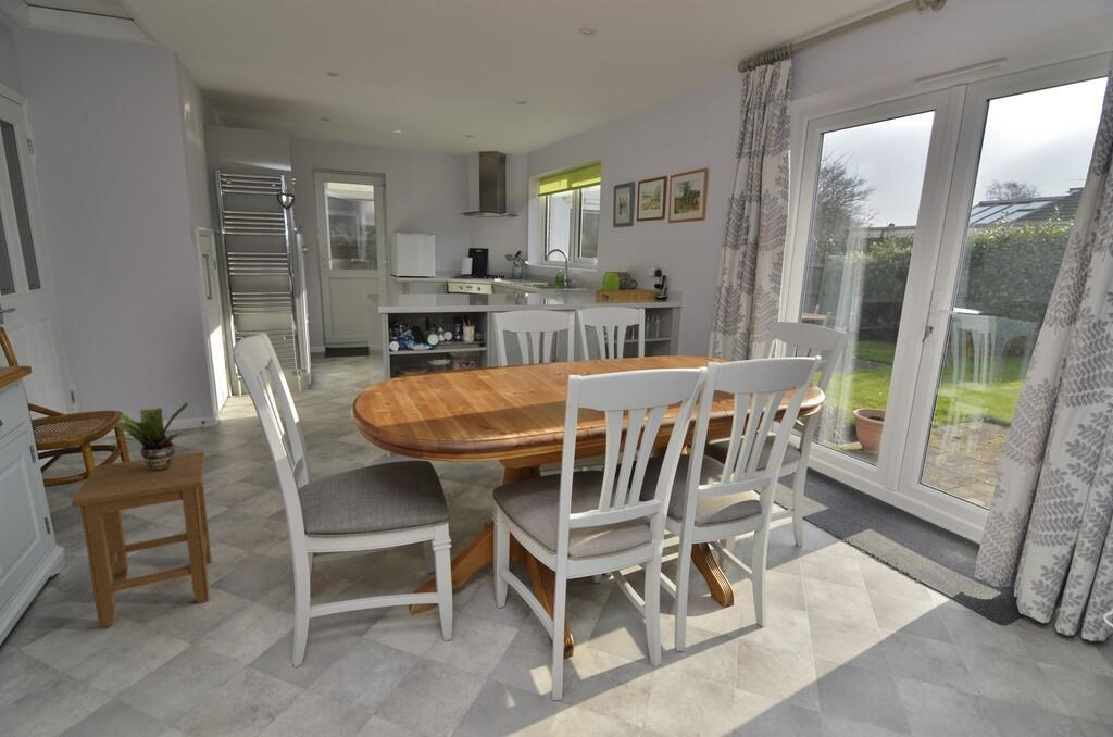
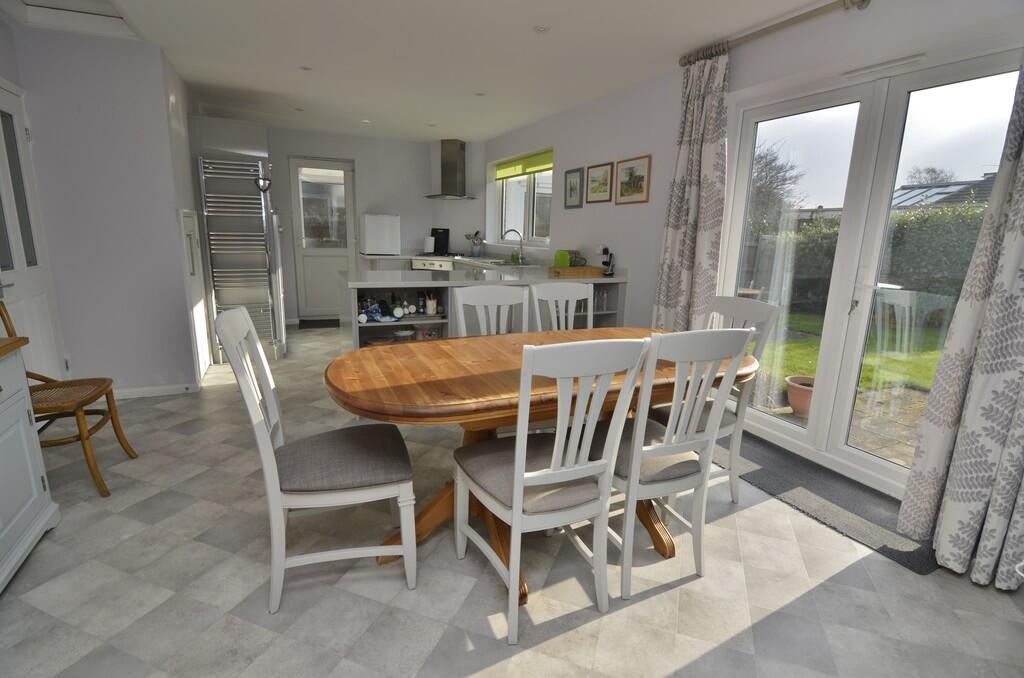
- stool [71,451,212,628]
- potted plant [112,401,197,472]
